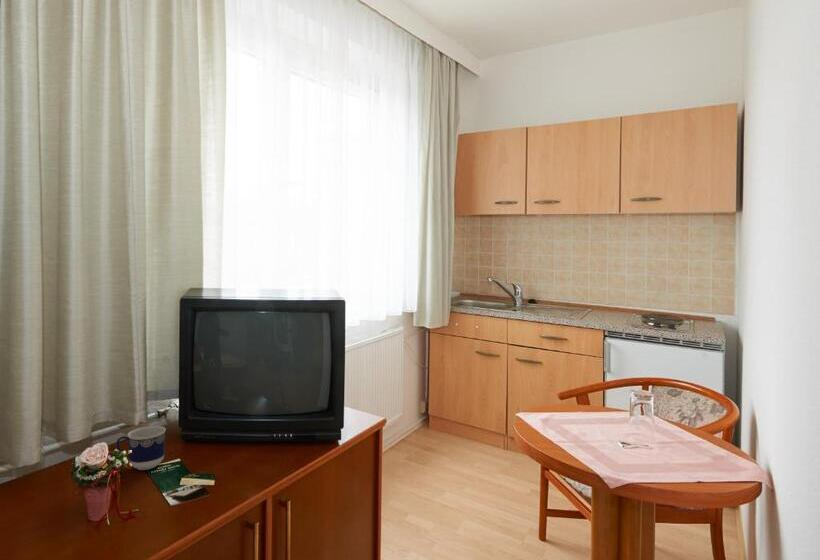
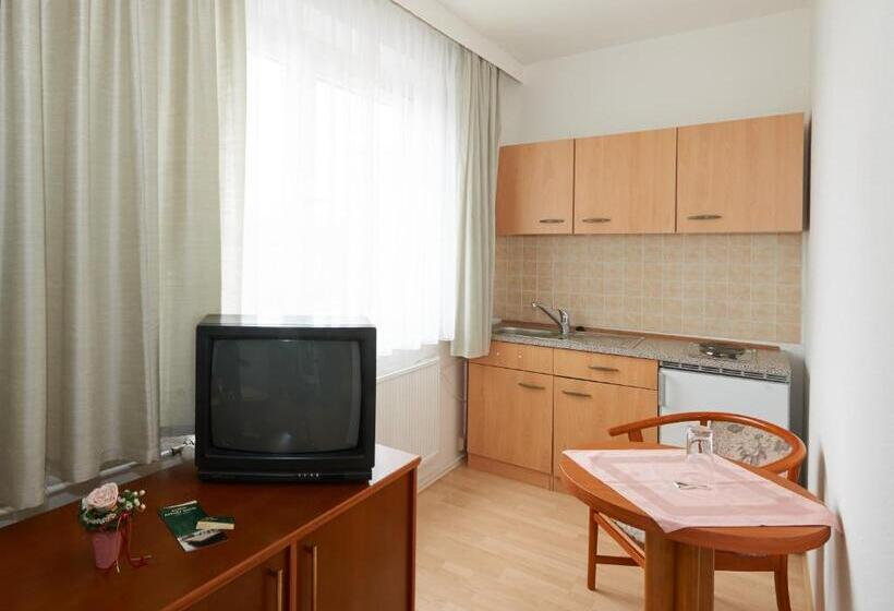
- cup [115,425,167,471]
